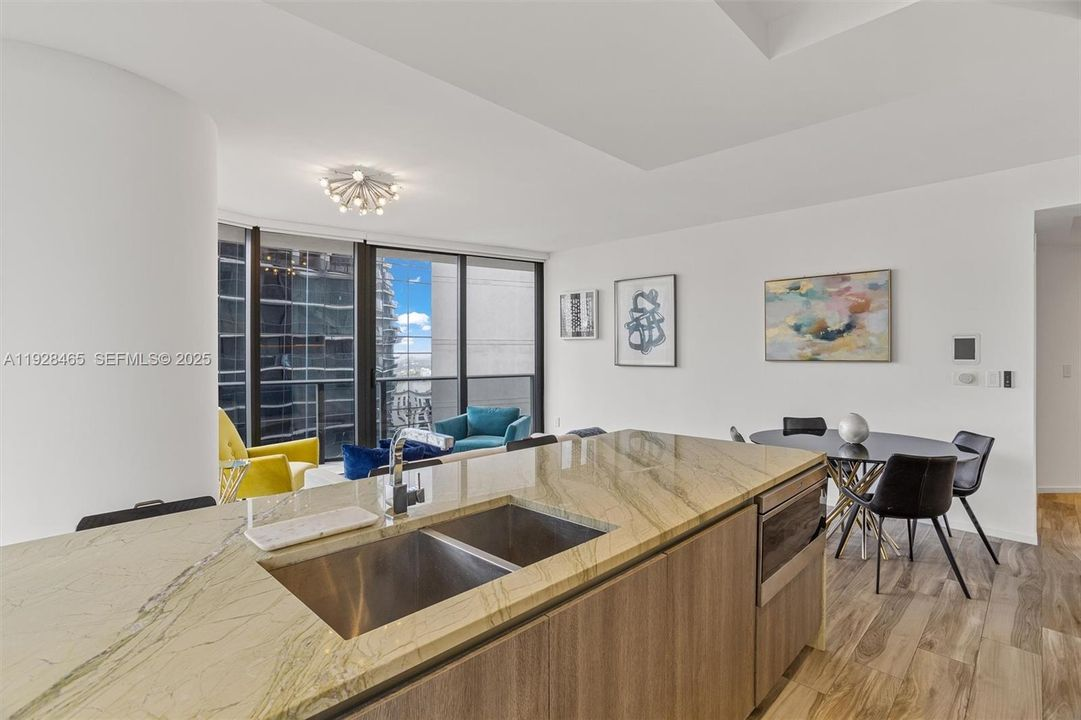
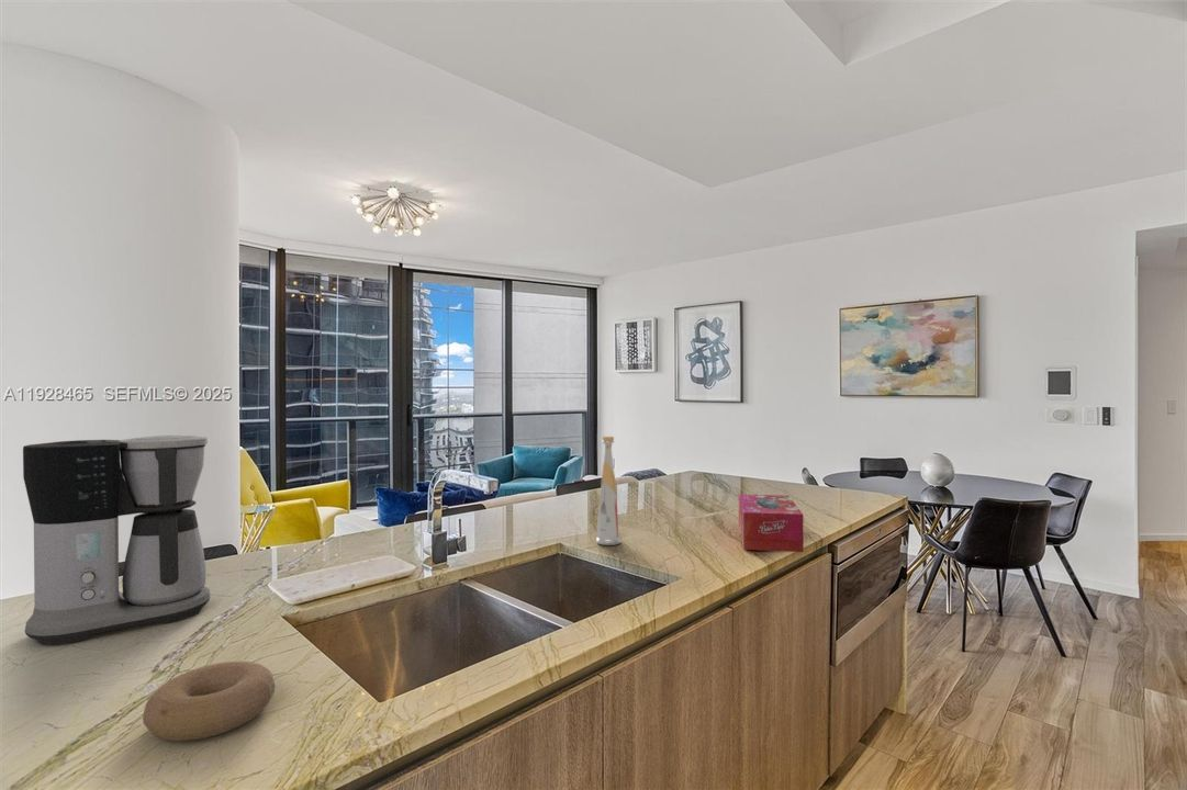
+ bowl [142,661,277,742]
+ tissue box [738,494,805,553]
+ coffee maker [22,435,211,646]
+ bottle [595,436,623,546]
